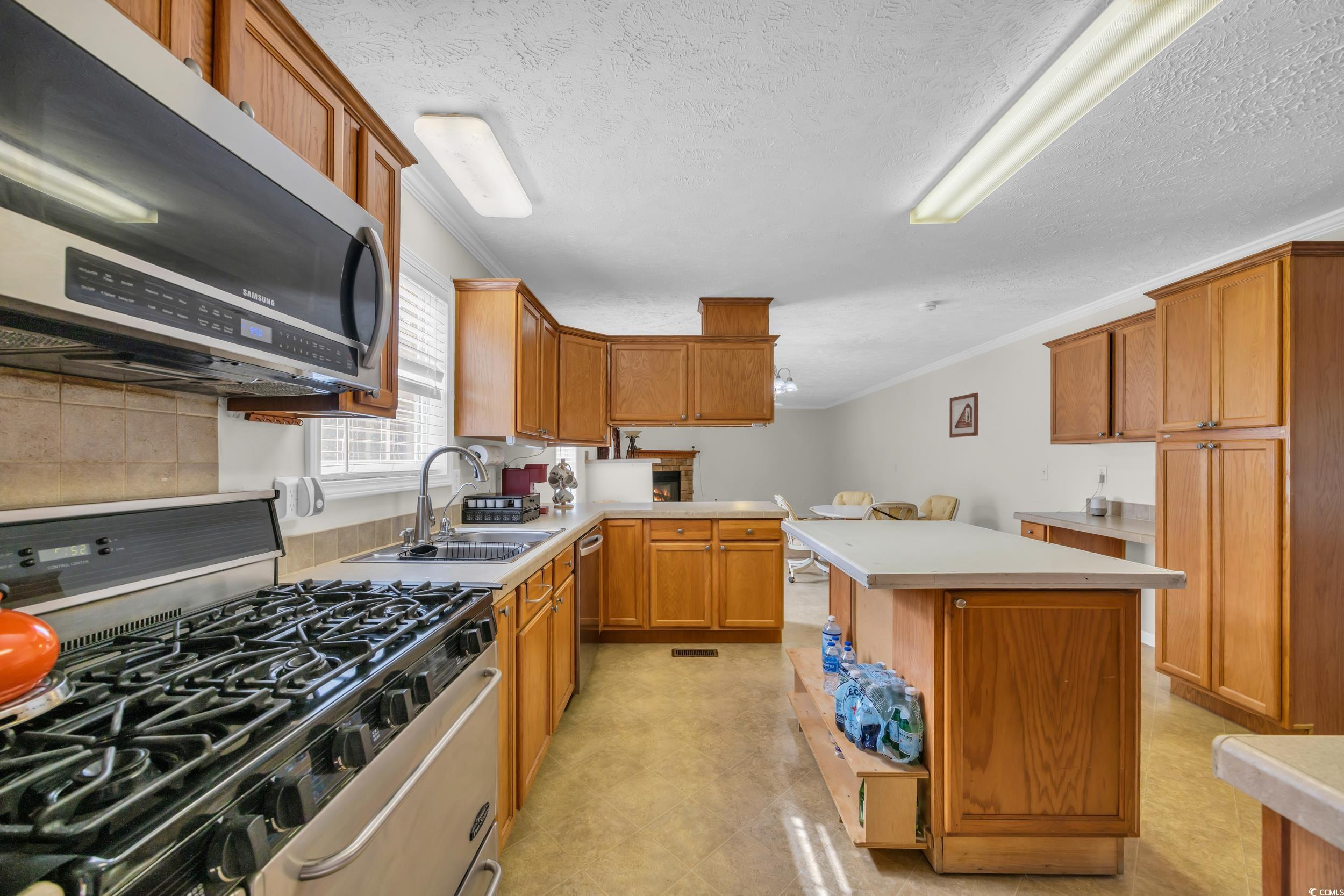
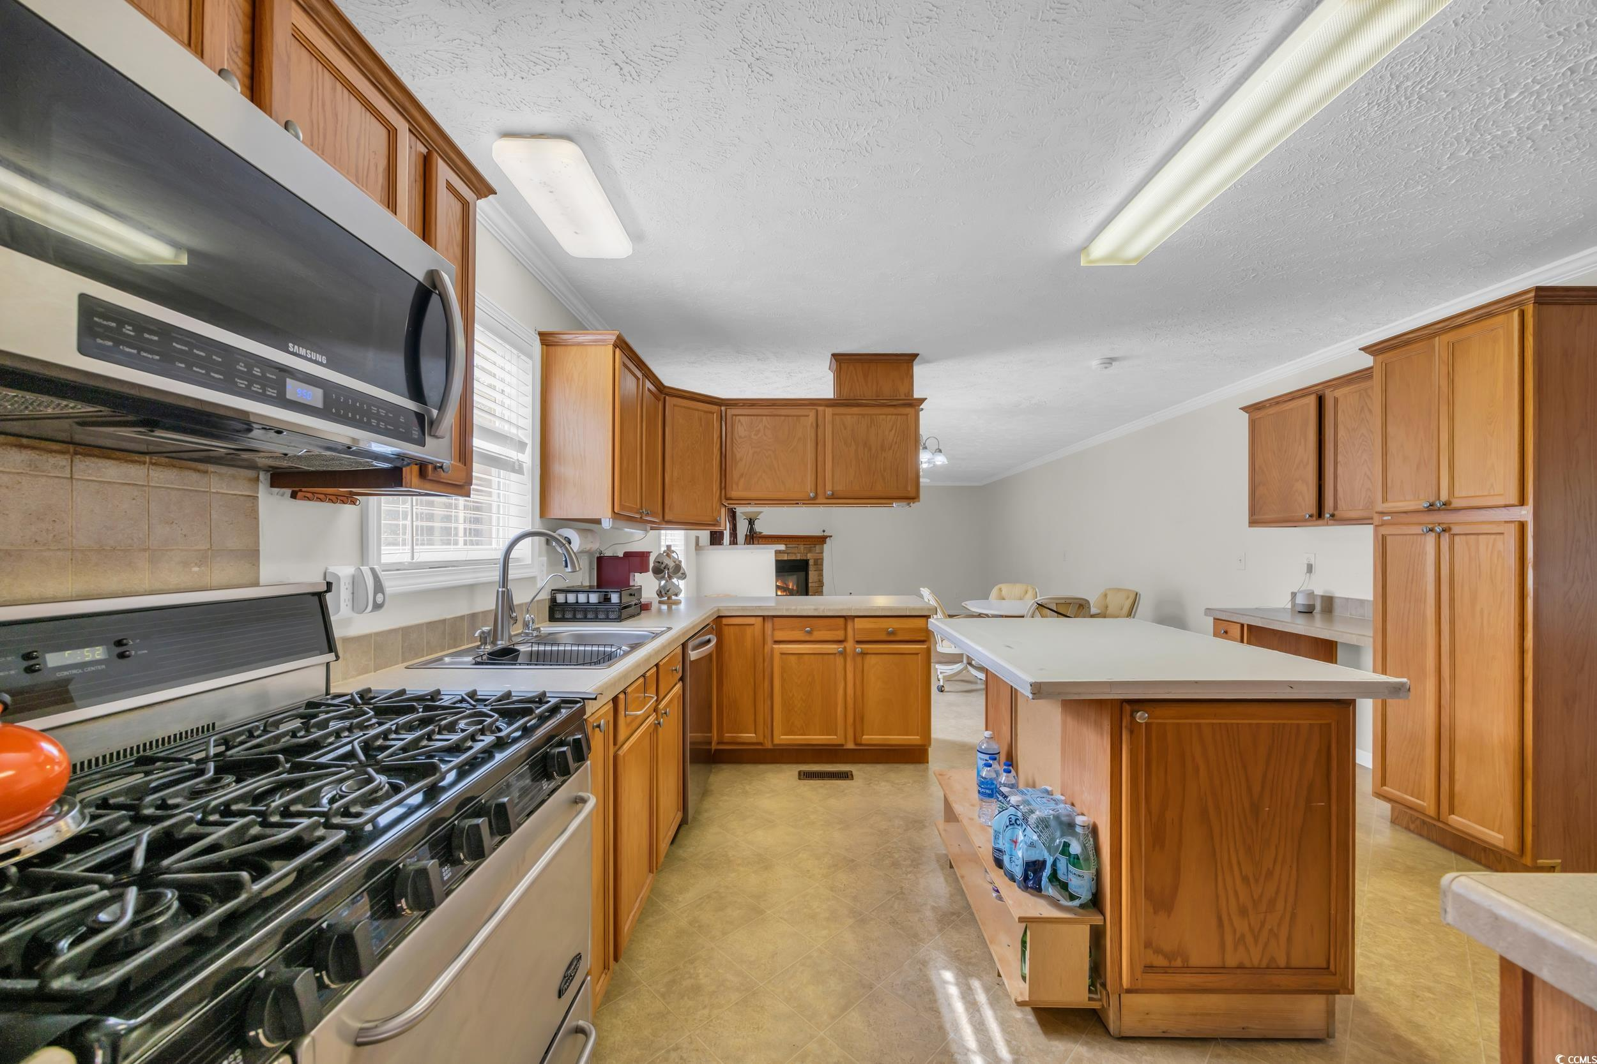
- picture frame [949,392,979,438]
